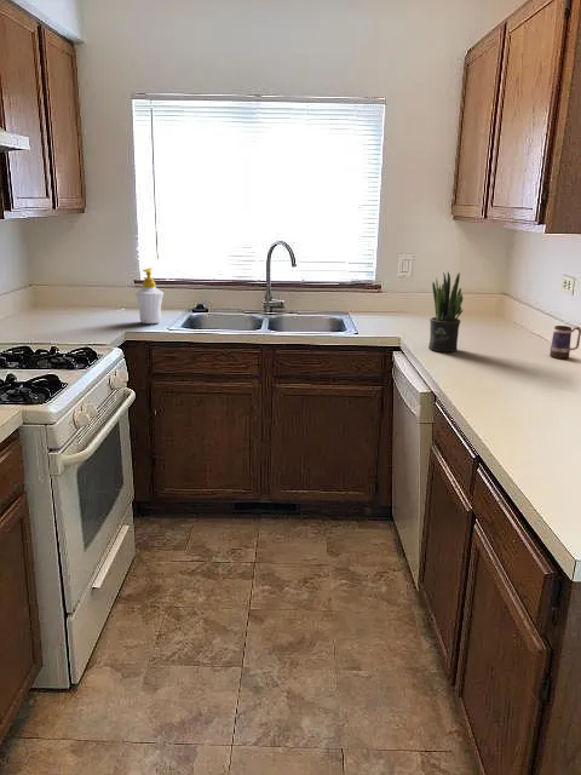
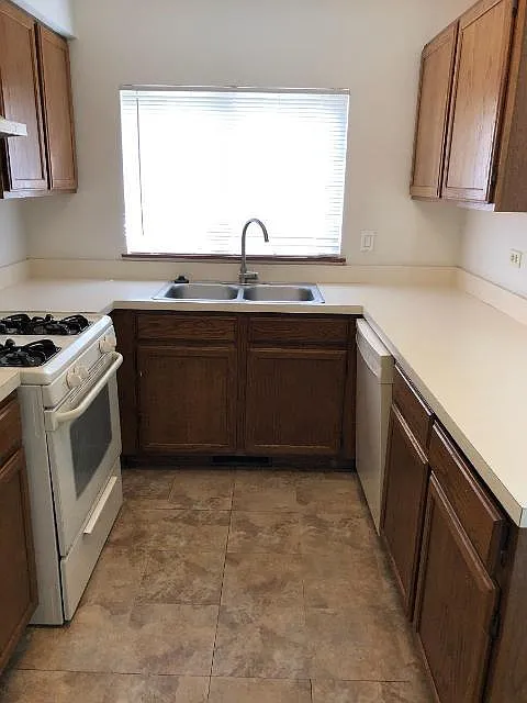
- soap bottle [134,266,165,325]
- mug [548,325,581,360]
- potted plant [427,271,464,354]
